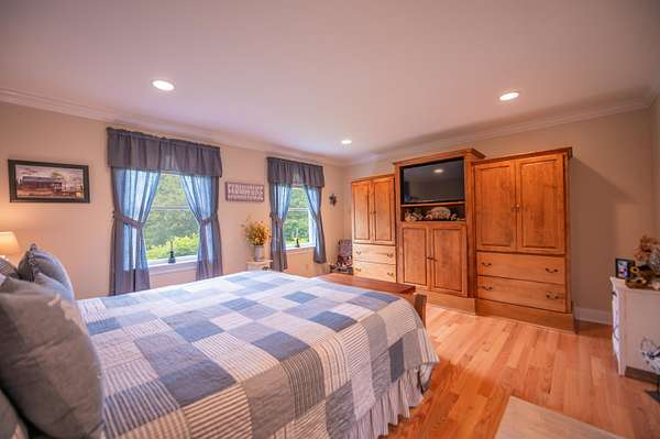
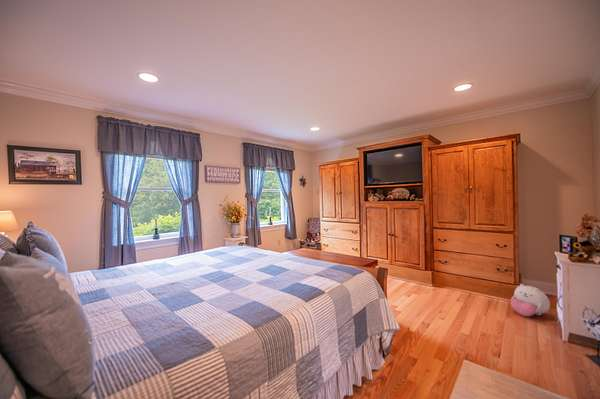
+ plush toy [510,283,551,317]
